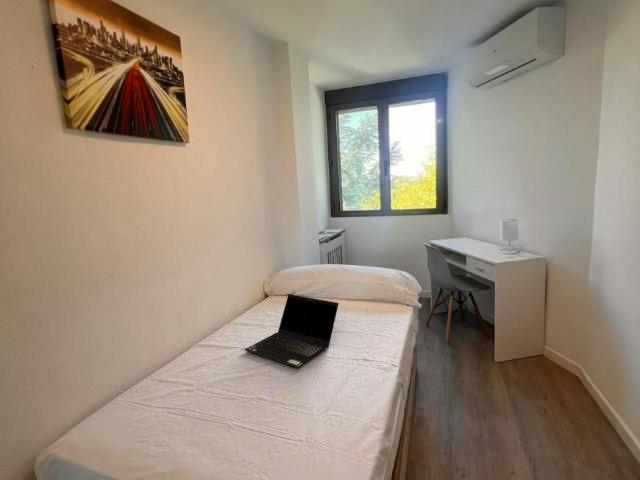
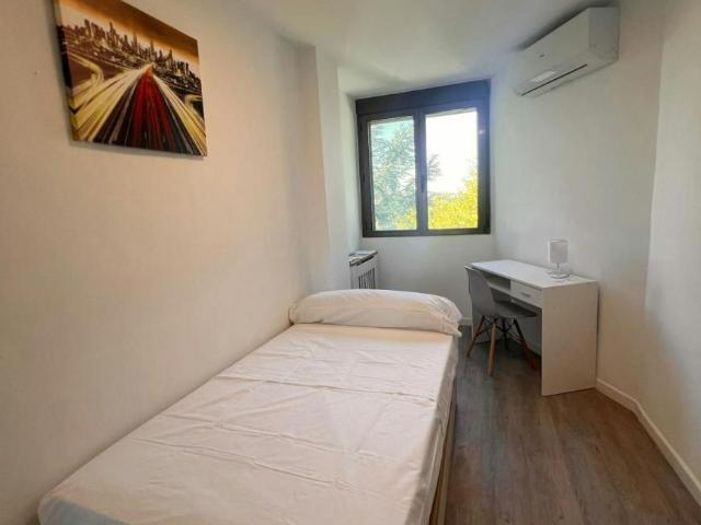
- laptop computer [244,293,340,369]
